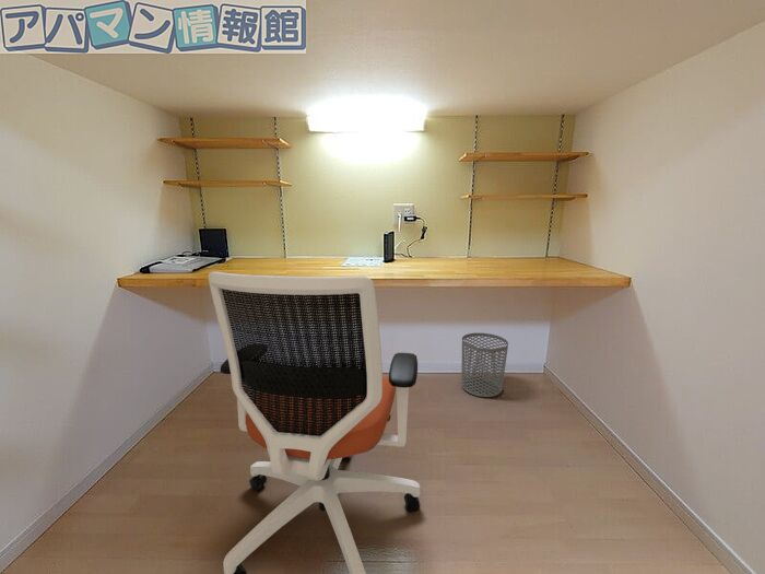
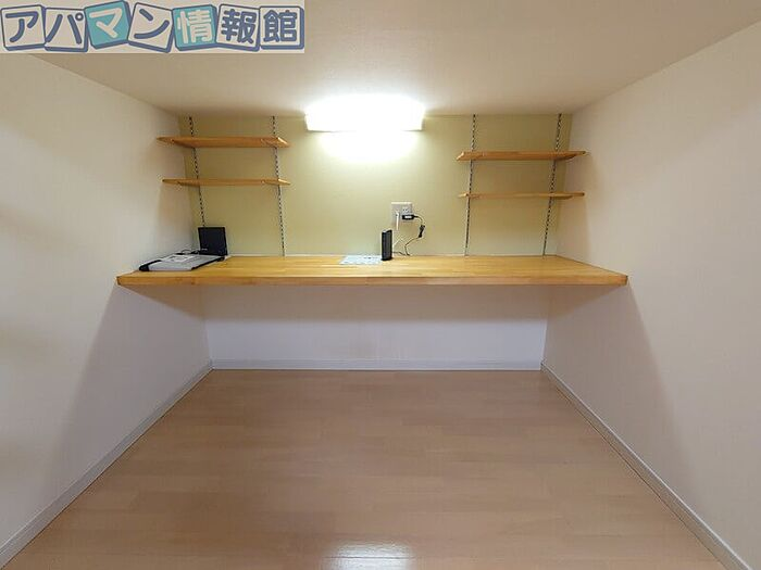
- office chair [208,270,421,574]
- waste bin [460,332,509,398]
